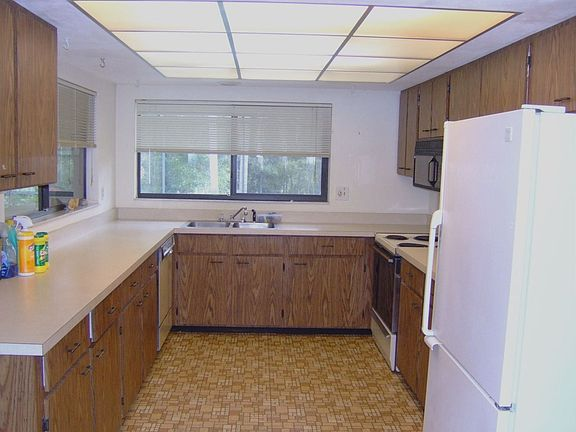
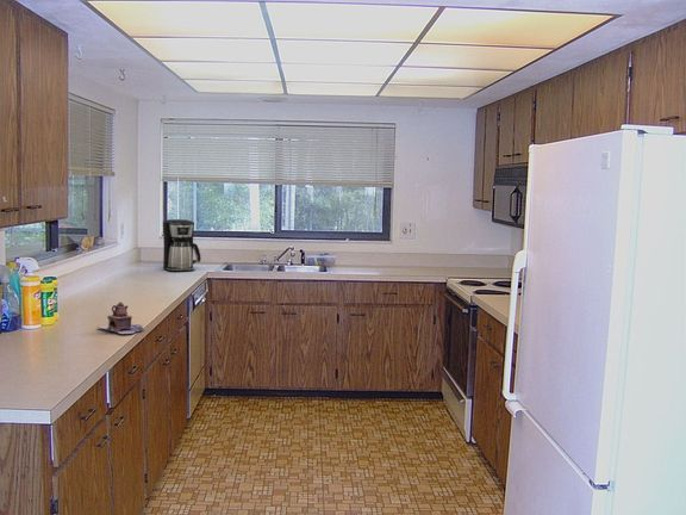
+ teapot [96,302,145,335]
+ coffee maker [162,218,201,273]
